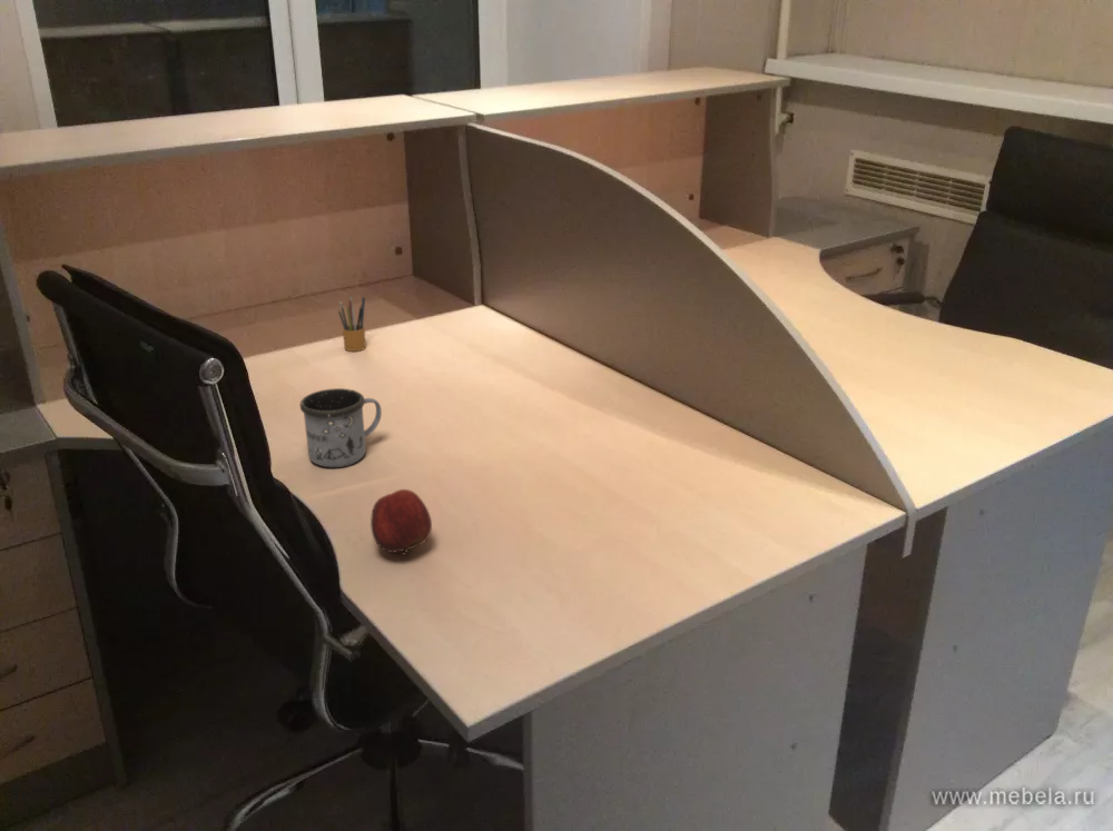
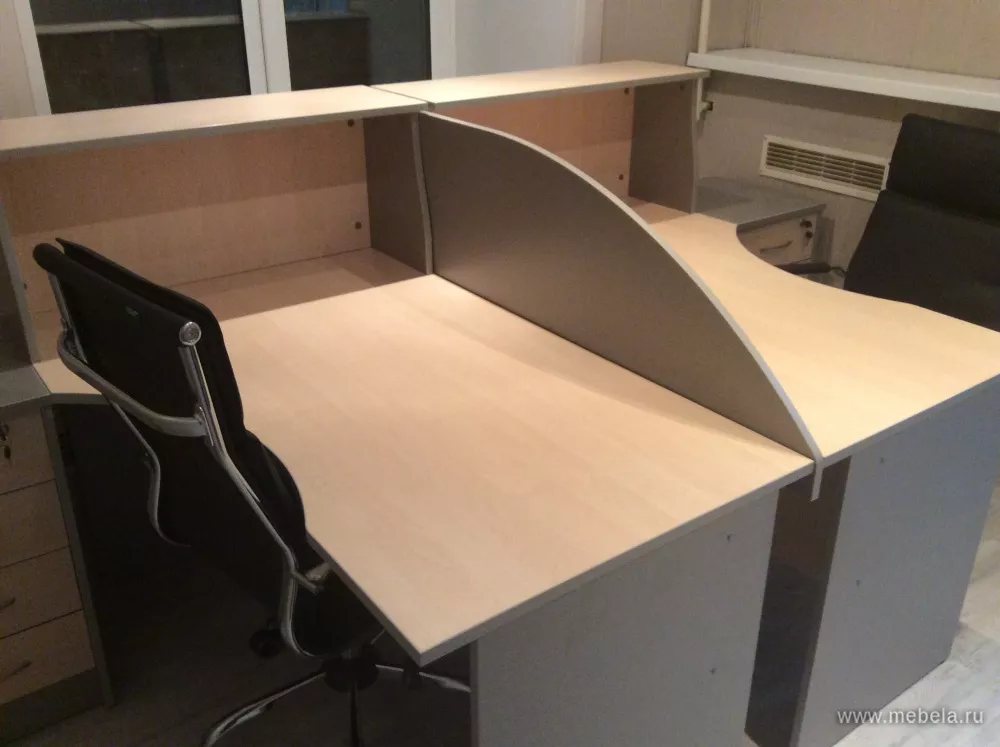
- mug [299,387,383,468]
- apple [370,488,433,556]
- pencil box [337,291,367,353]
